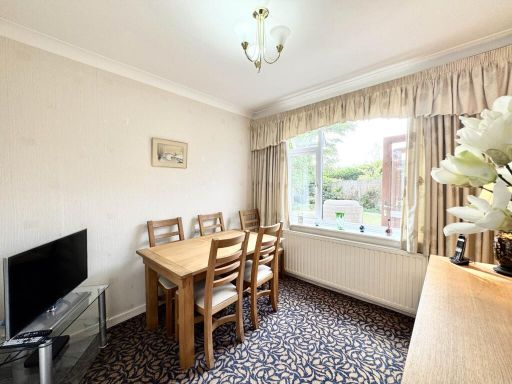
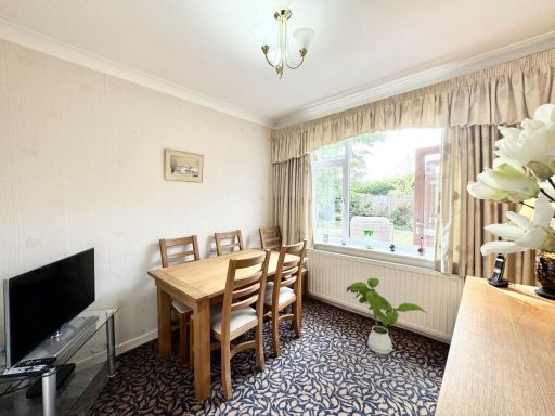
+ house plant [346,277,428,355]
